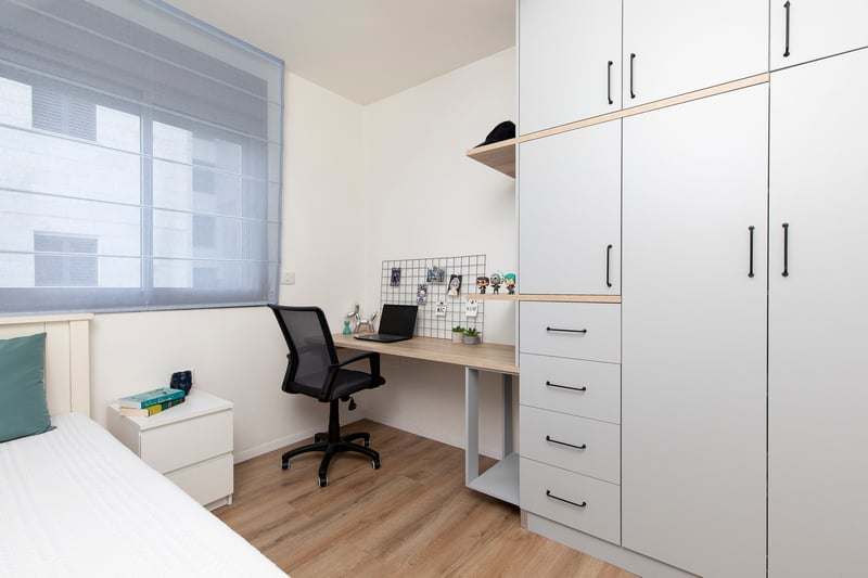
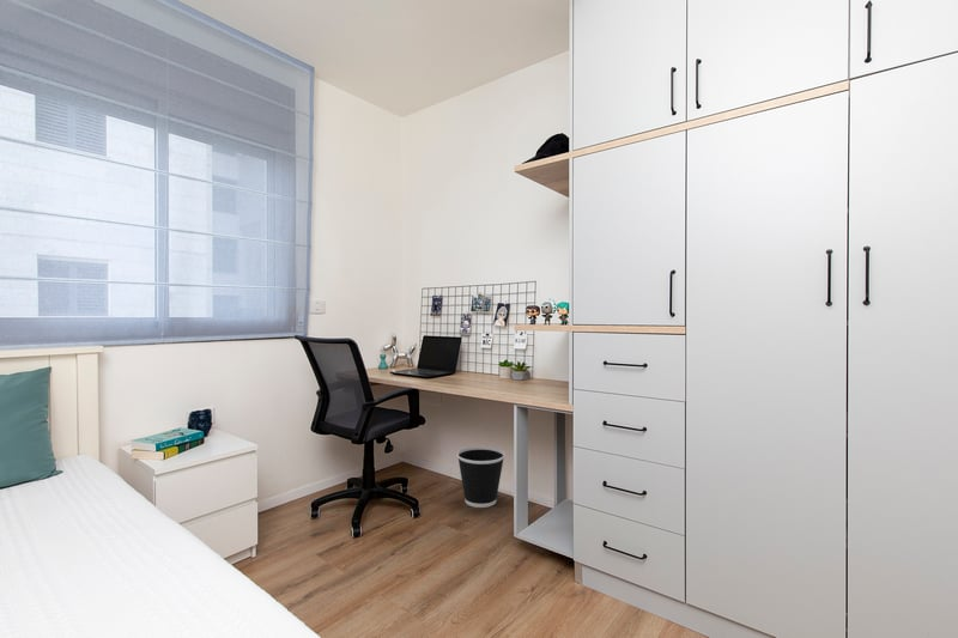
+ wastebasket [456,445,507,509]
